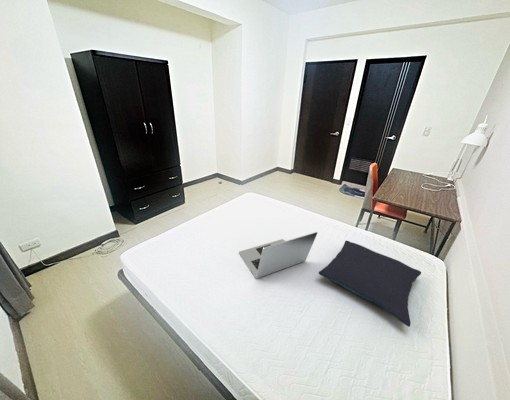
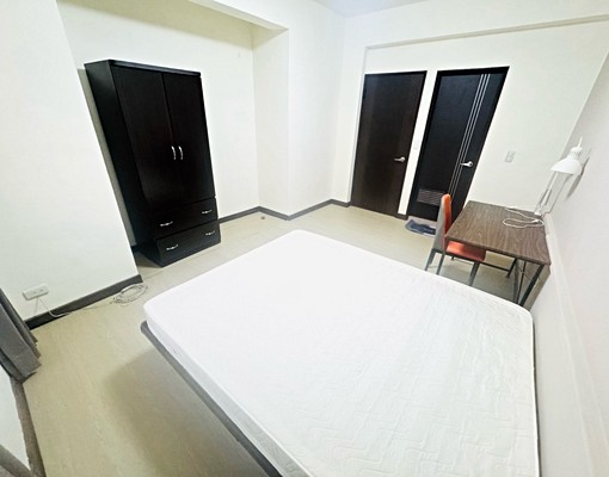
- pillow [318,240,422,328]
- laptop [238,231,318,279]
